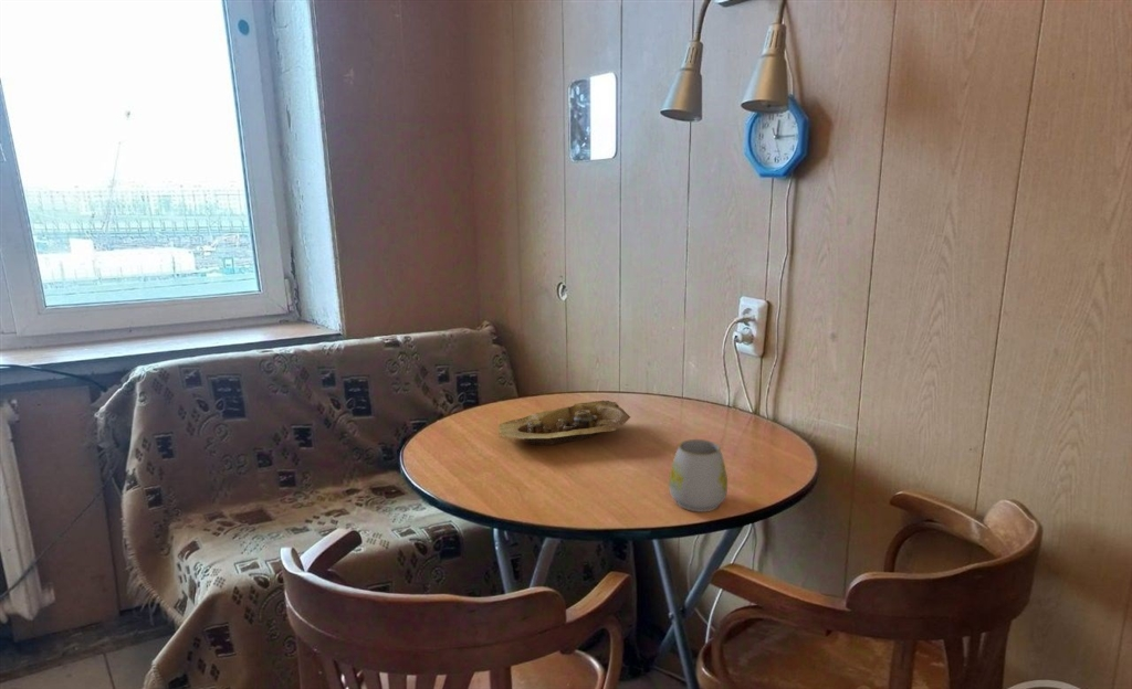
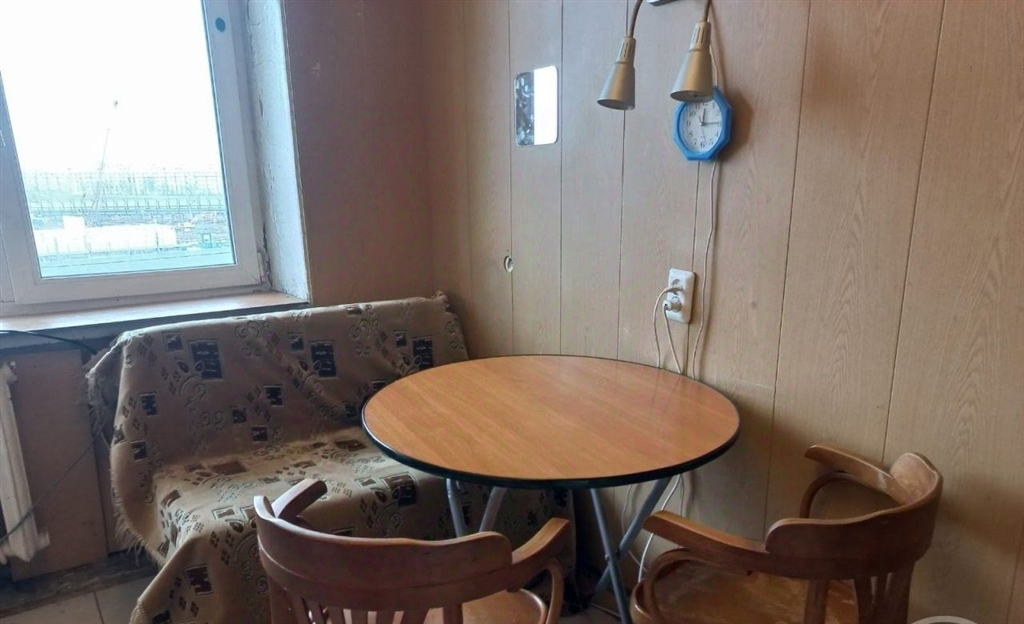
- mug [668,438,729,513]
- bowl [496,400,631,446]
